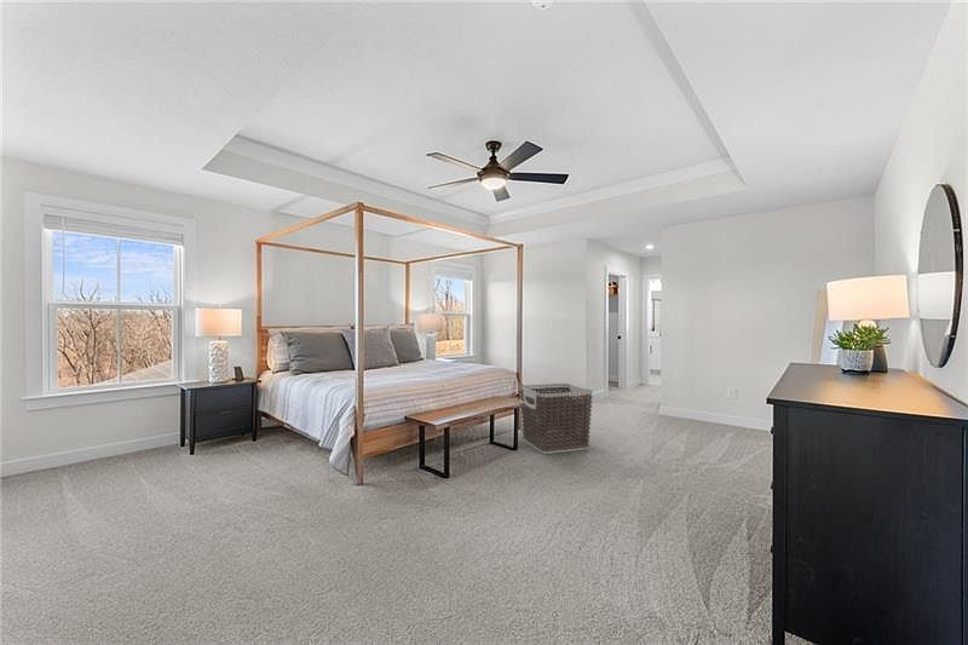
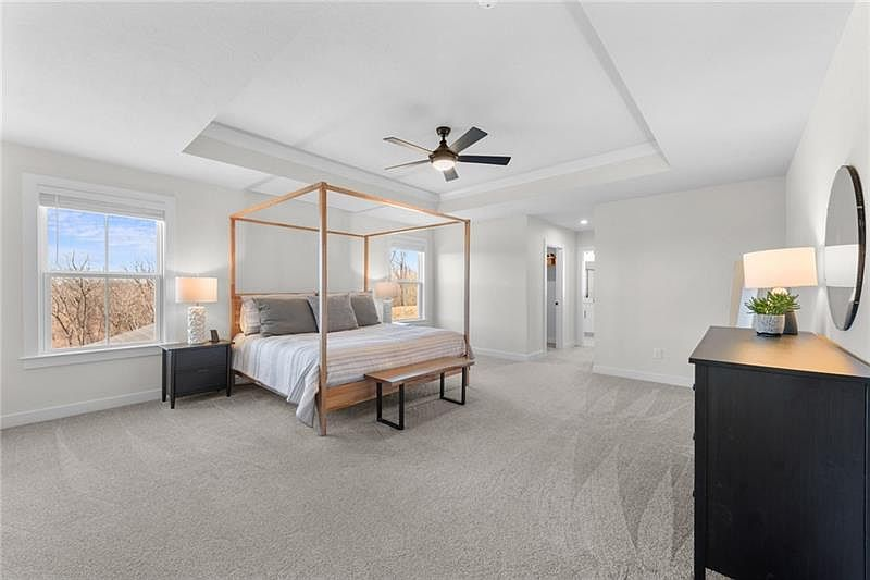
- clothes hamper [518,382,594,455]
